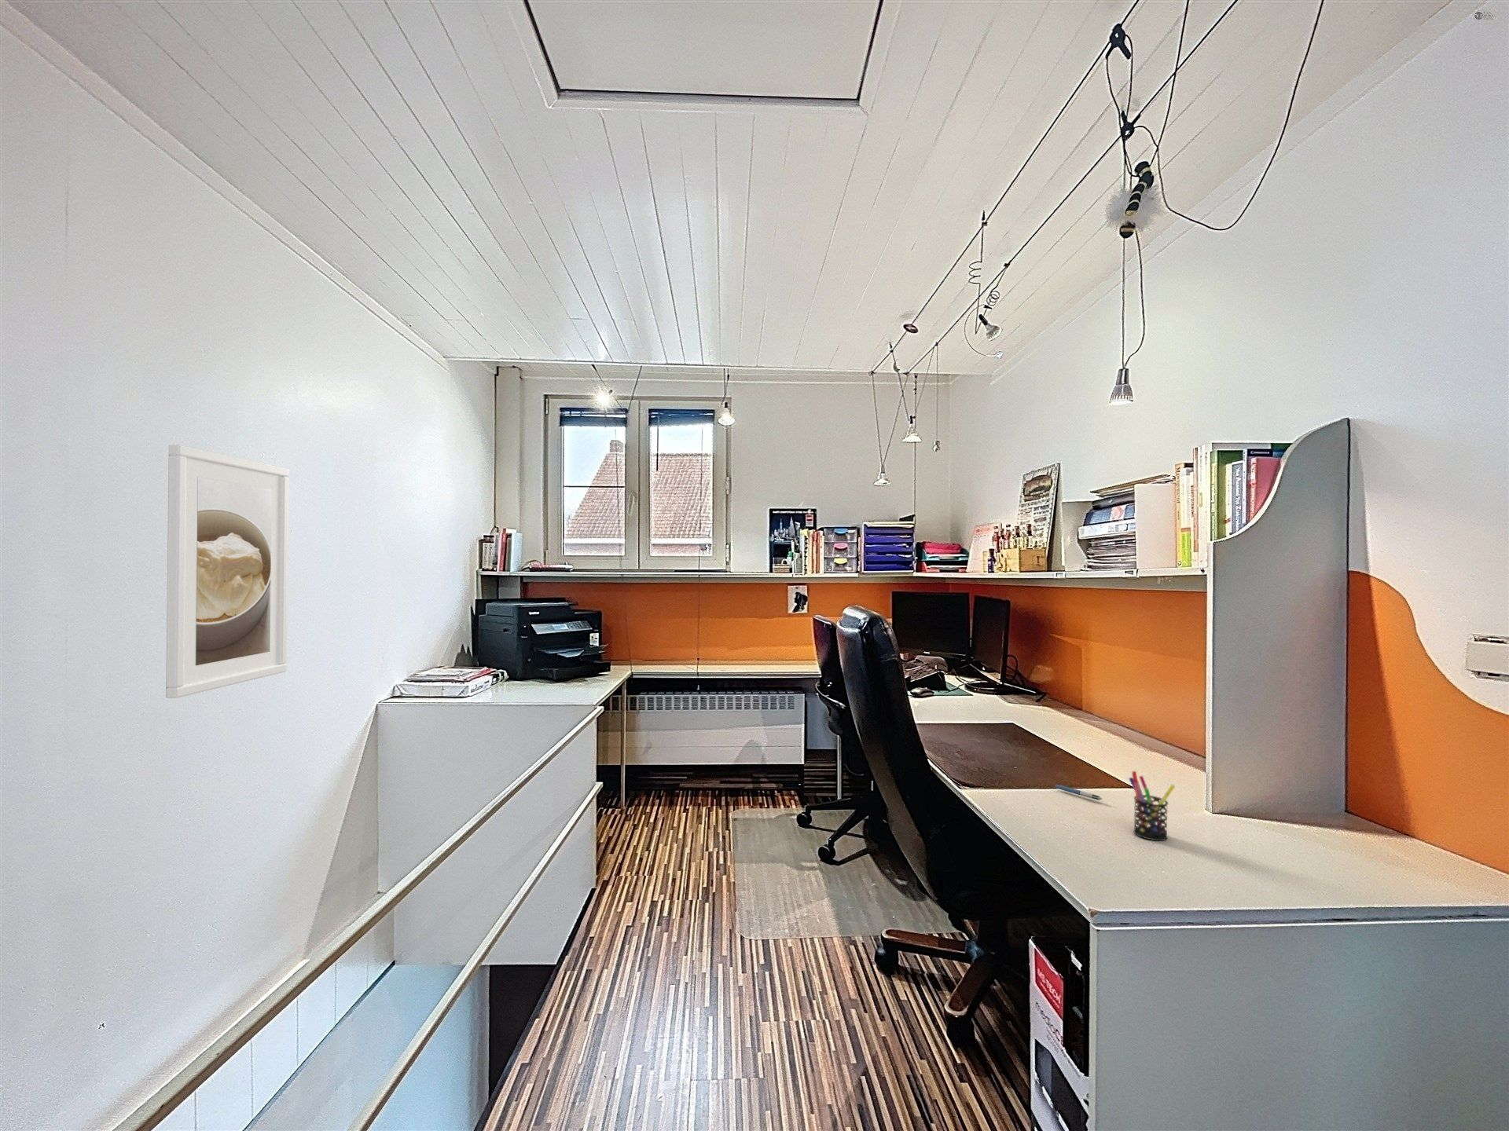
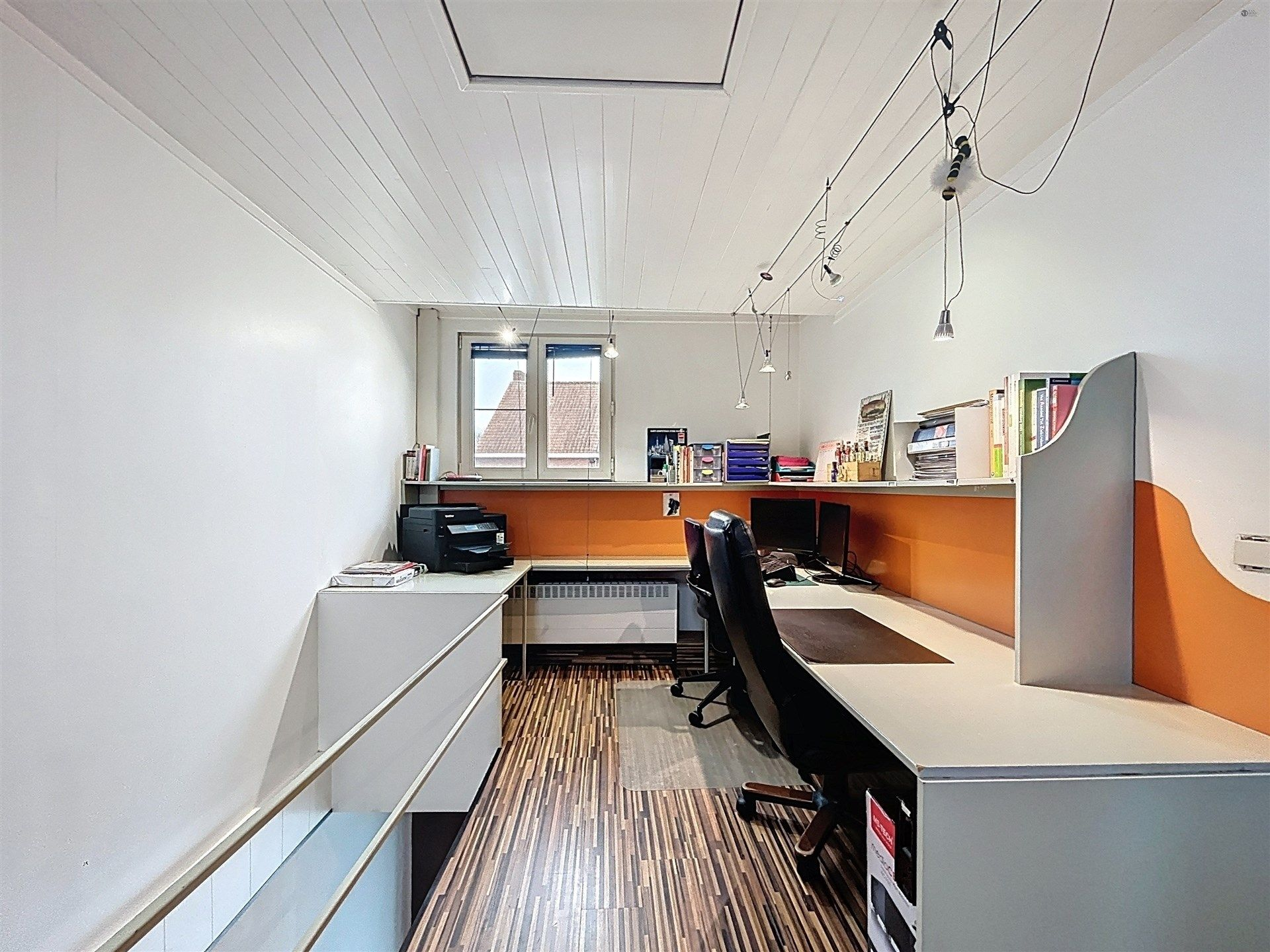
- pen holder [1128,771,1176,841]
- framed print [165,444,290,699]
- pen [1054,784,1103,801]
